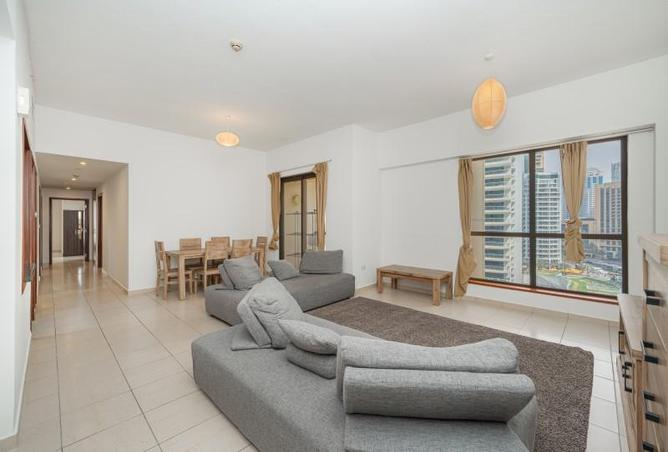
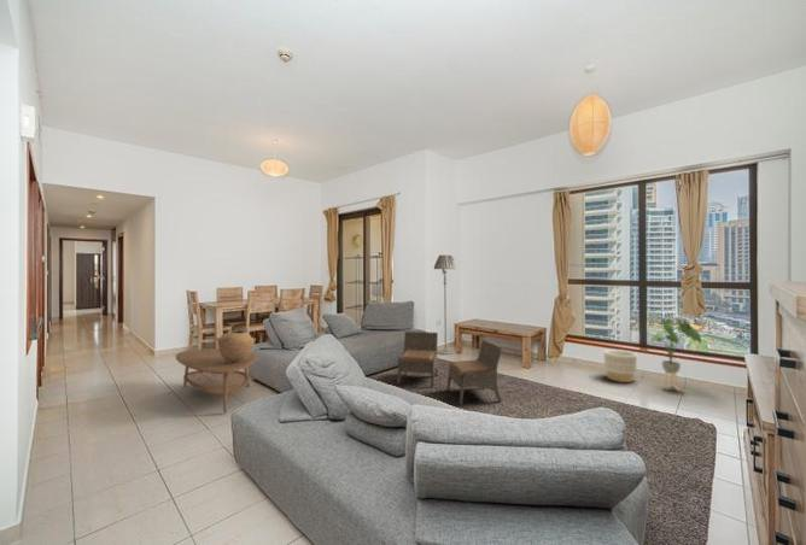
+ floor lamp [433,254,457,356]
+ coffee table [175,347,258,414]
+ armless chair [397,330,503,406]
+ planter [603,348,638,383]
+ house plant [648,317,702,393]
+ vessel [215,329,257,363]
